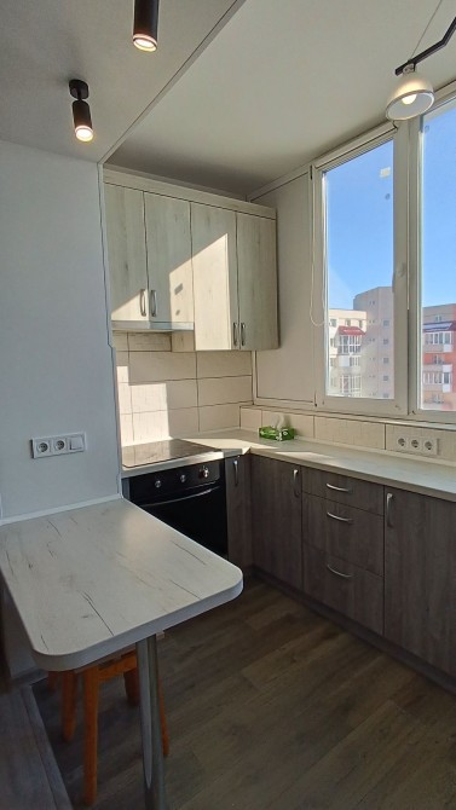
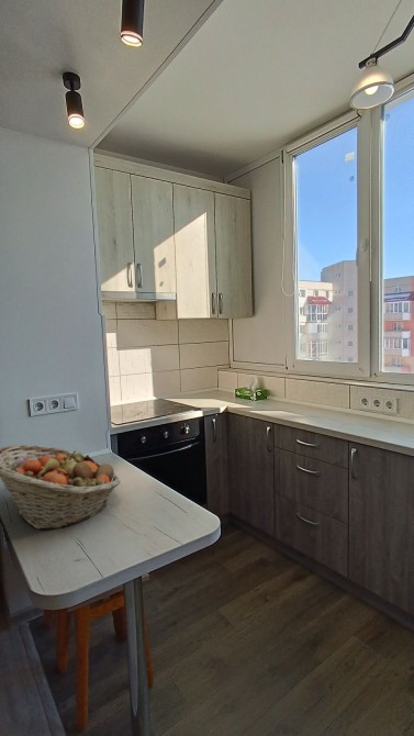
+ fruit basket [0,444,121,531]
